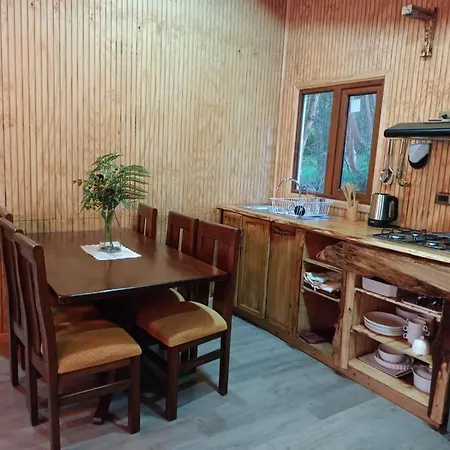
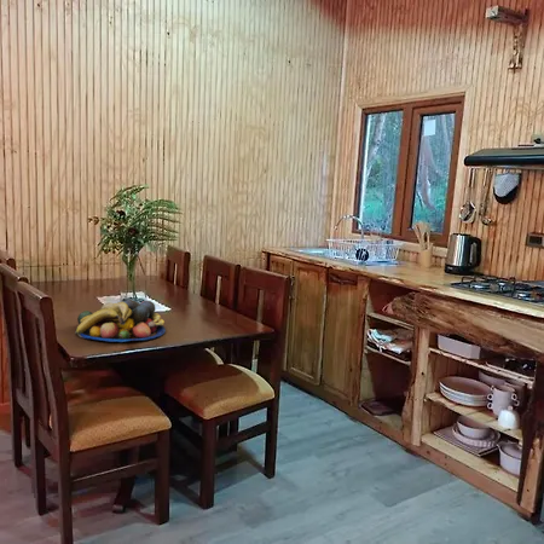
+ fruit bowl [74,299,167,343]
